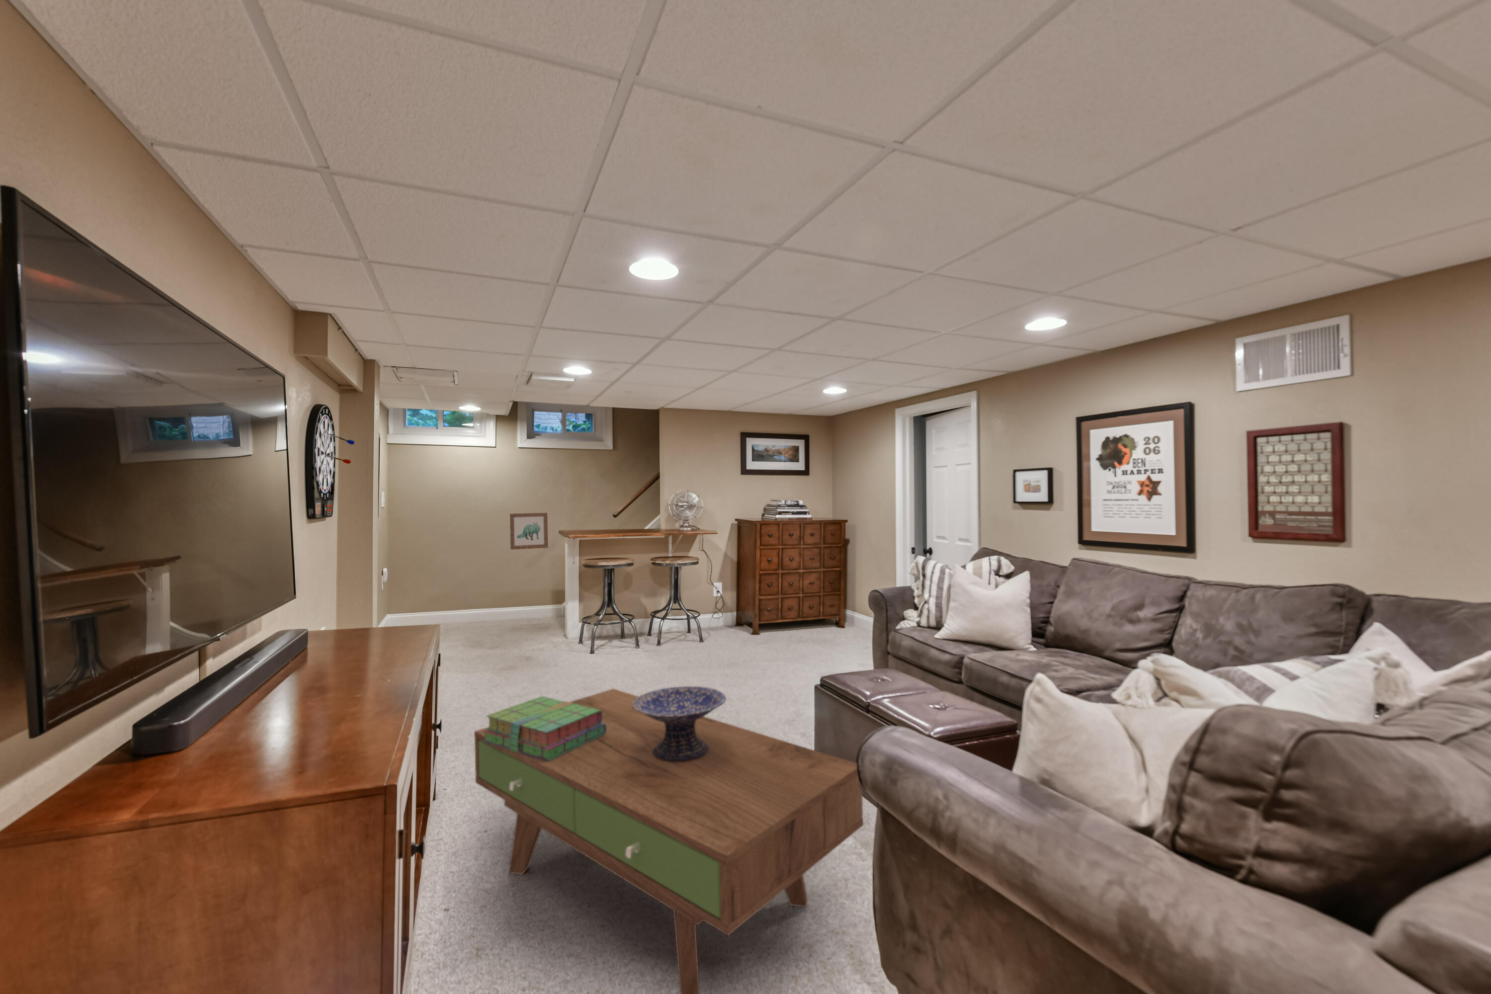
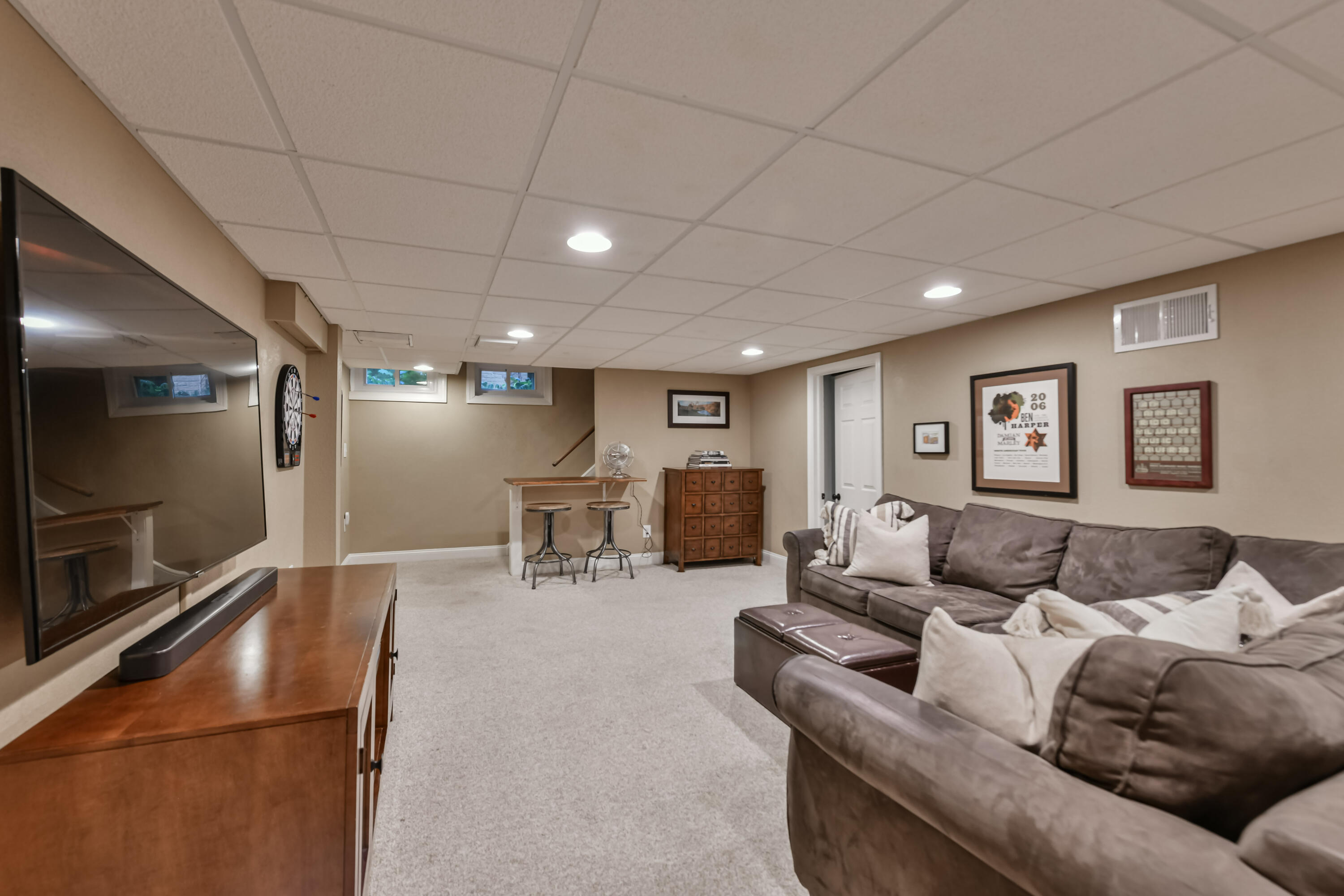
- decorative bowl [632,686,727,761]
- coffee table [474,688,864,994]
- wall art [509,513,549,550]
- stack of books [483,696,607,761]
